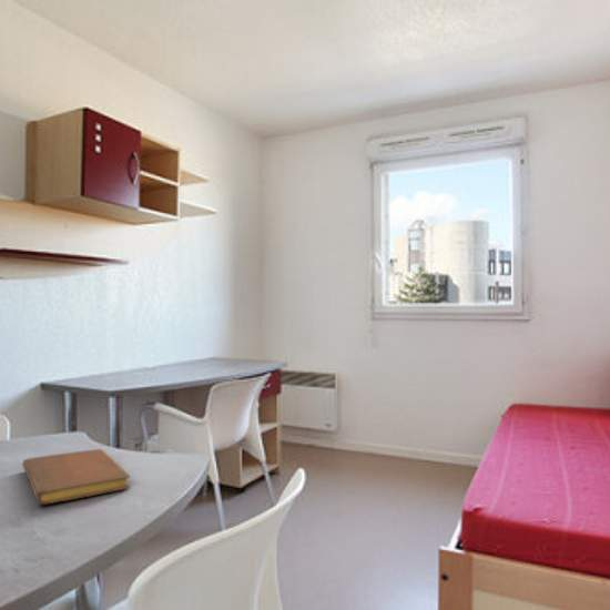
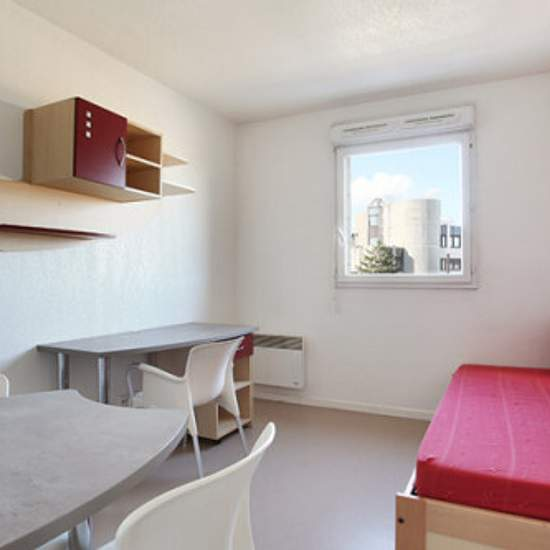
- notebook [22,448,131,506]
